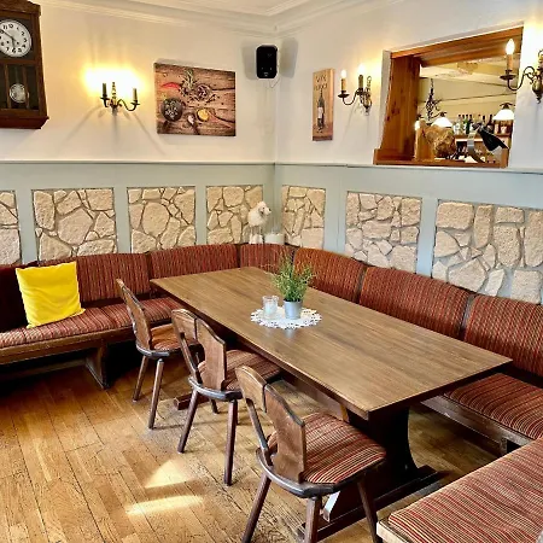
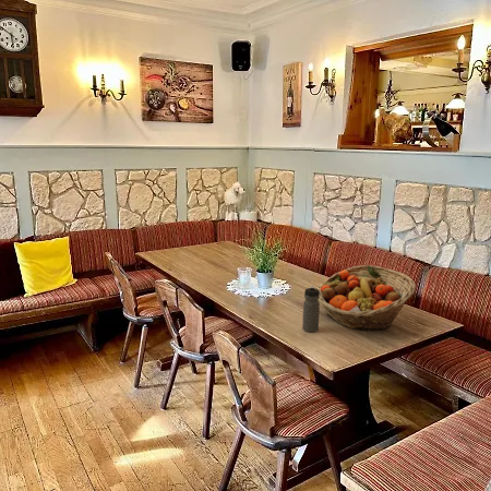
+ water bottle [301,285,321,333]
+ fruit basket [316,264,417,332]
